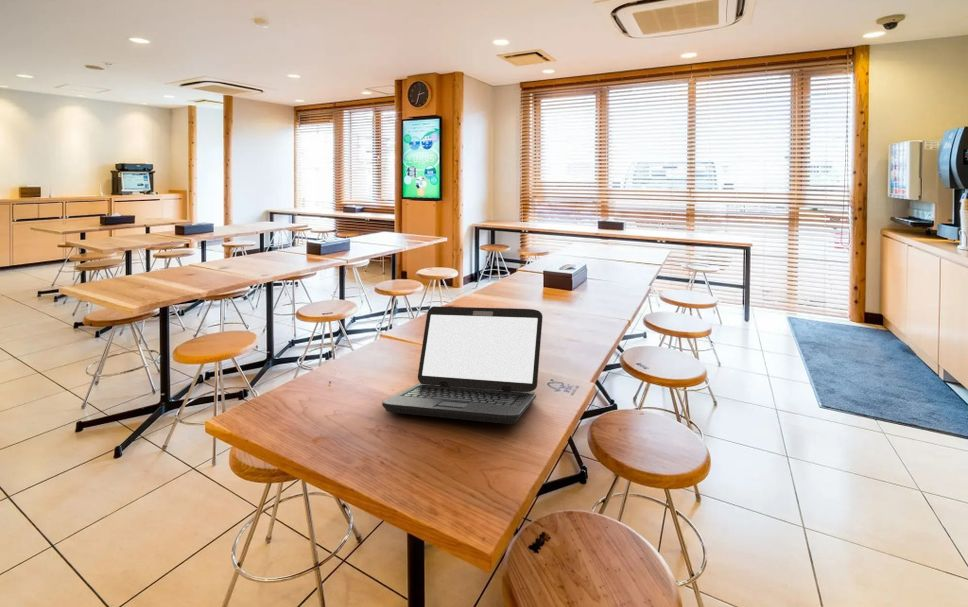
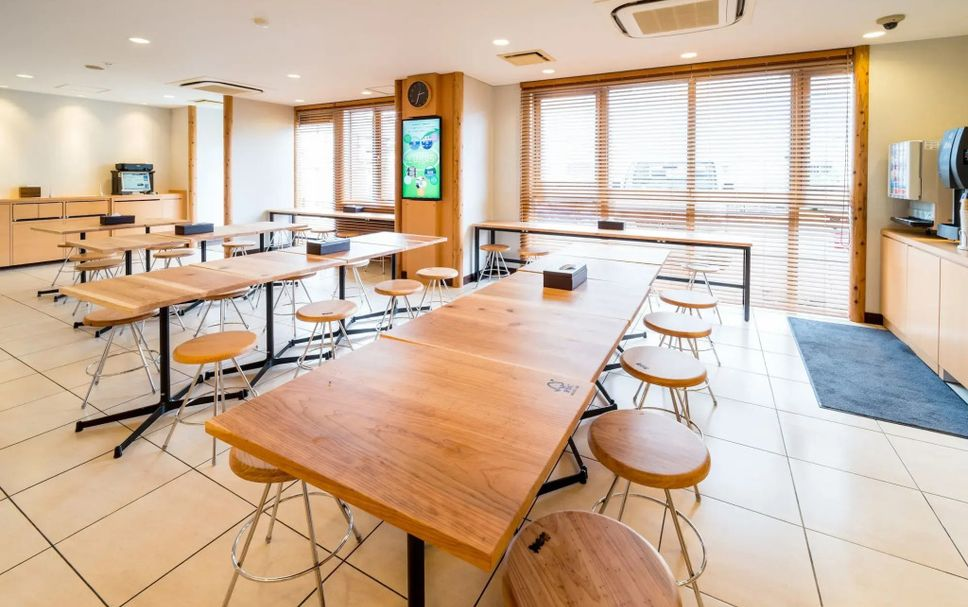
- laptop [381,305,544,425]
